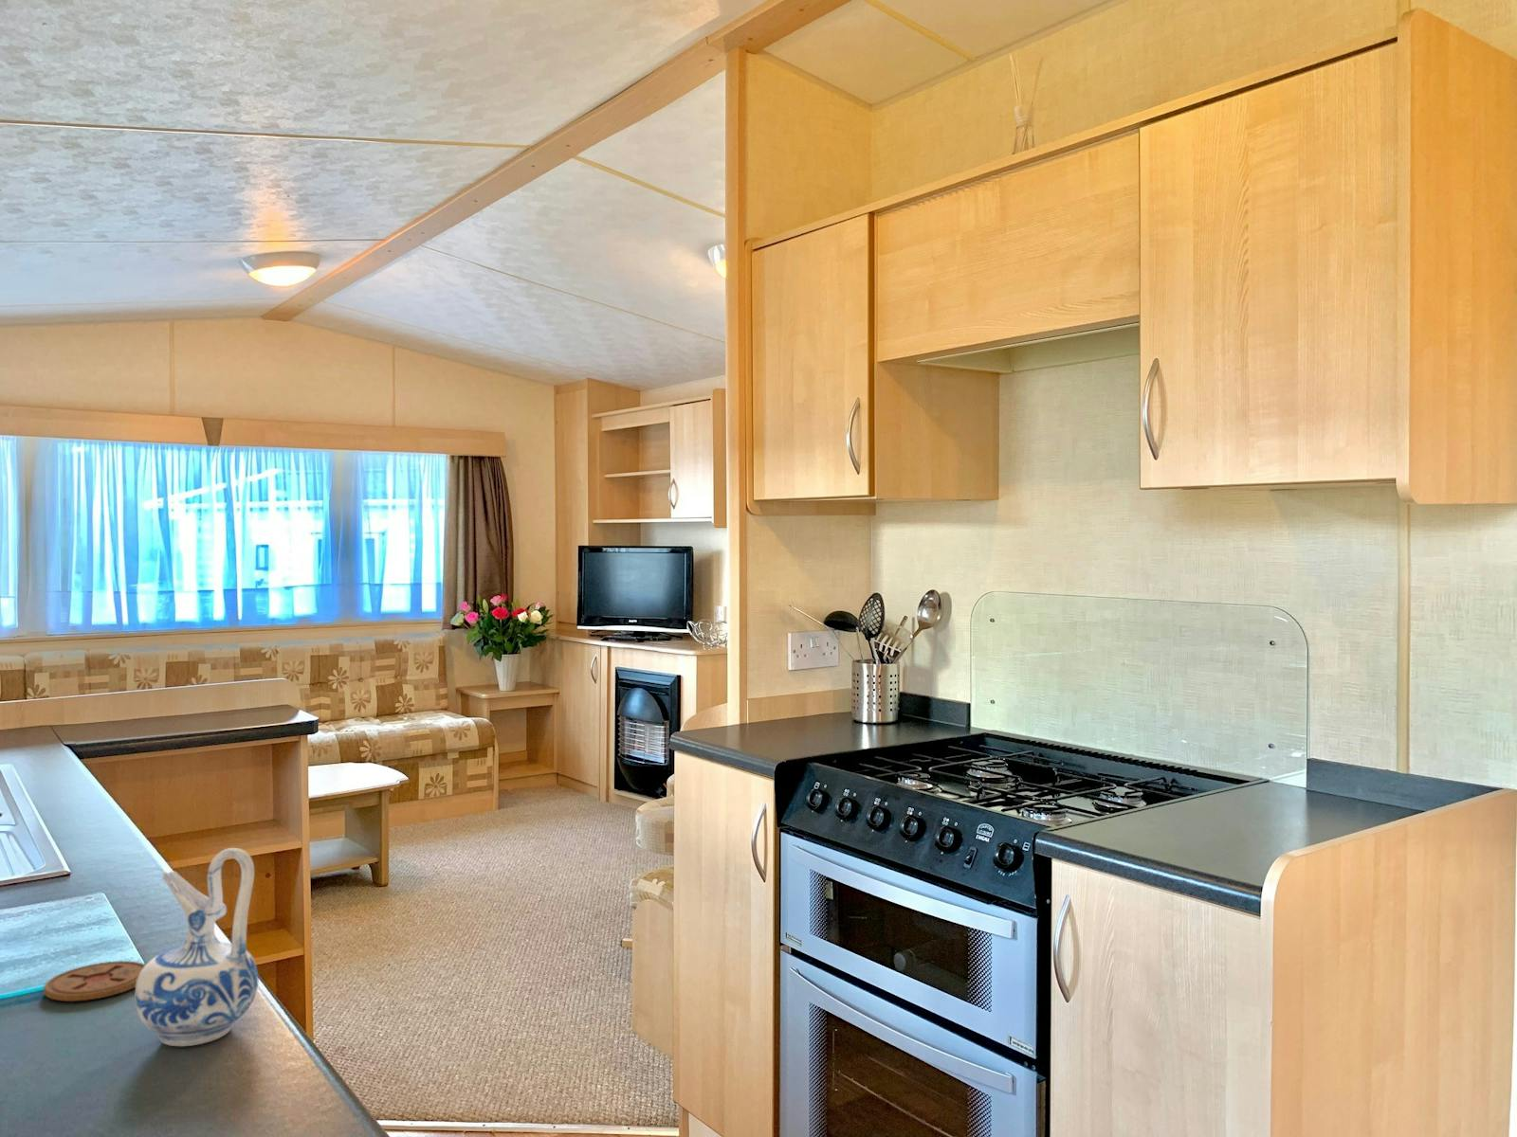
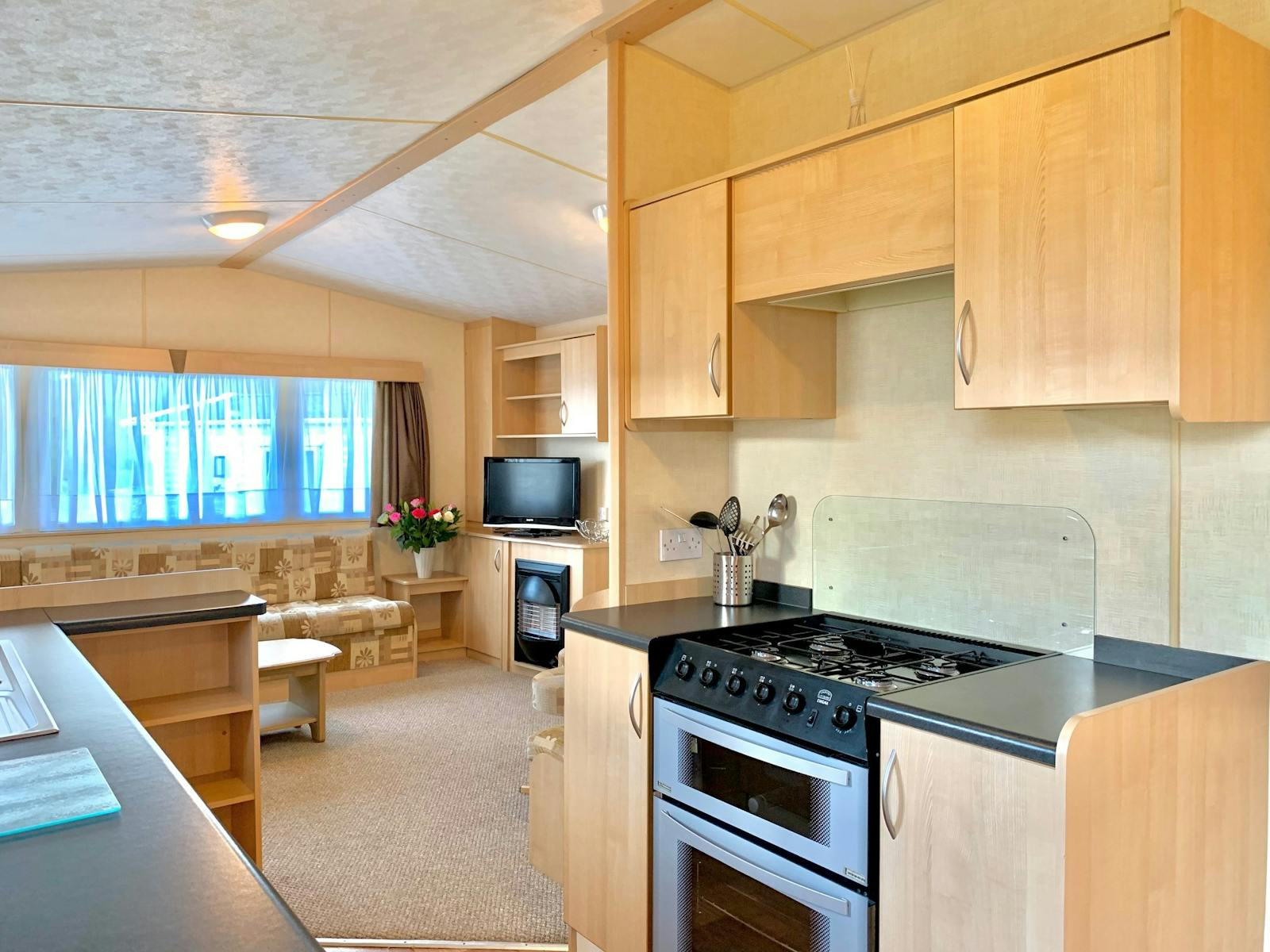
- coaster [43,960,146,1002]
- ceramic pitcher [135,847,259,1047]
